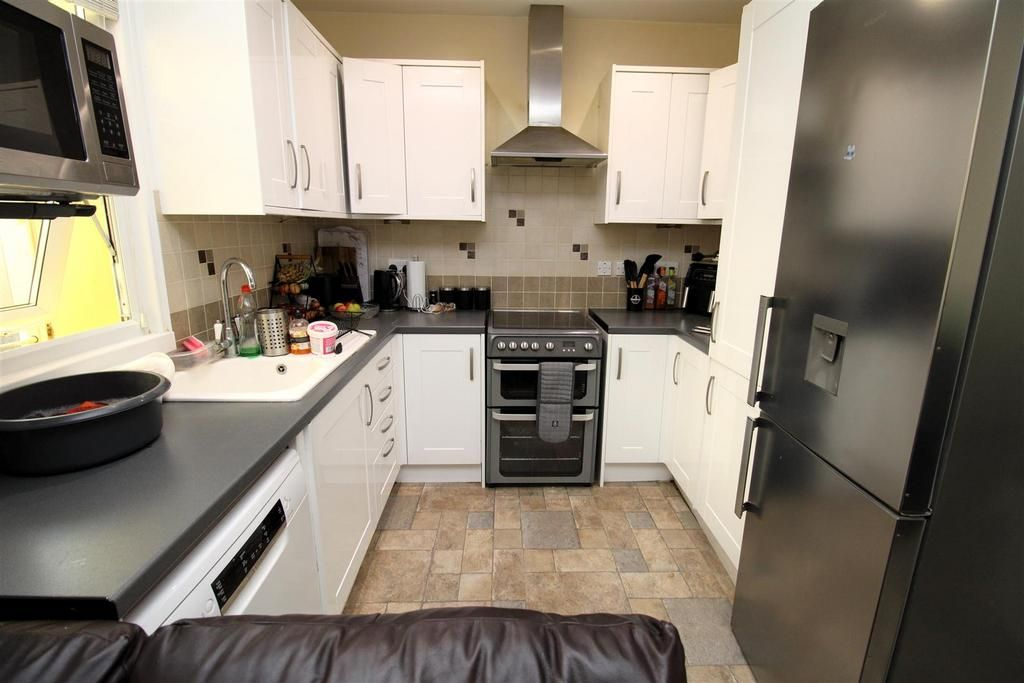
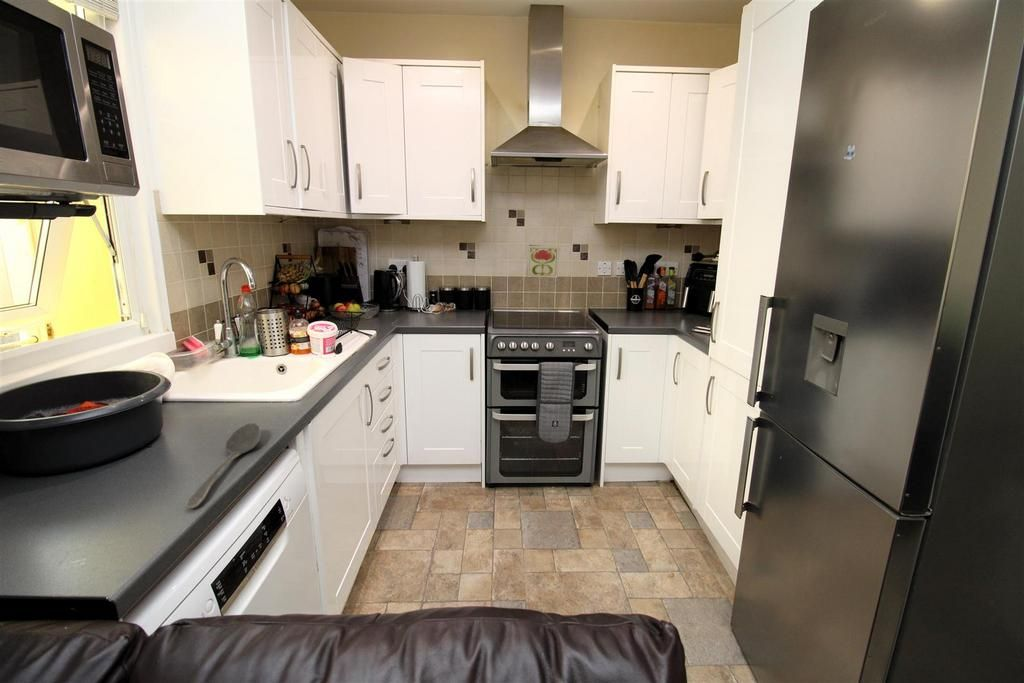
+ stirrer [184,422,262,510]
+ decorative tile [526,244,561,279]
